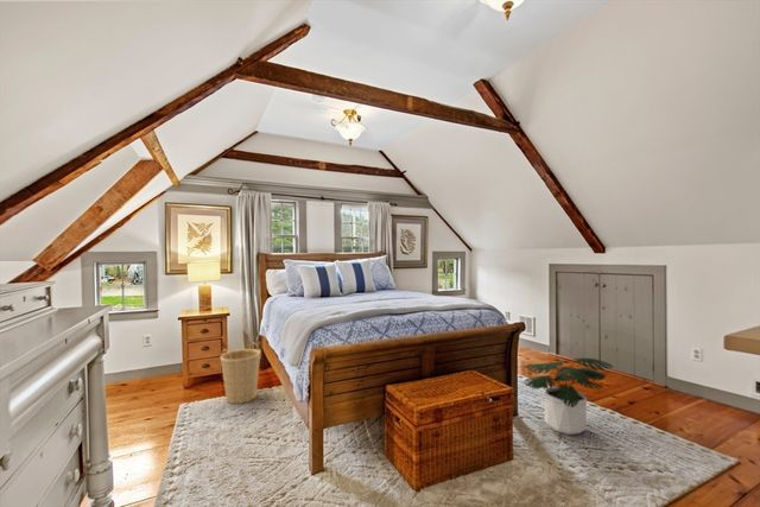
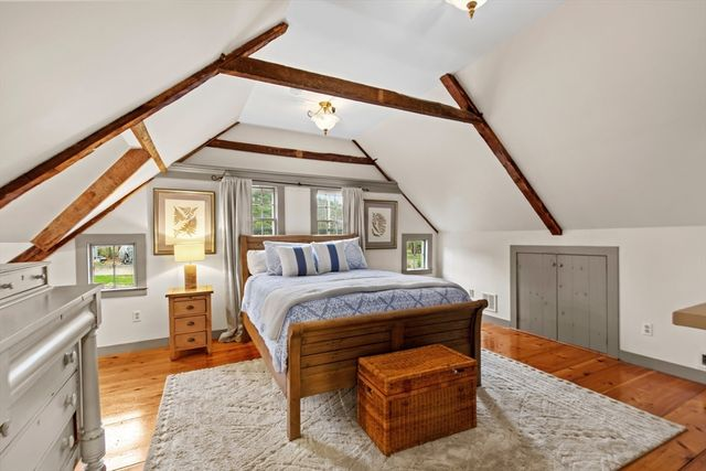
- potted plant [522,357,614,436]
- basket [220,341,261,405]
